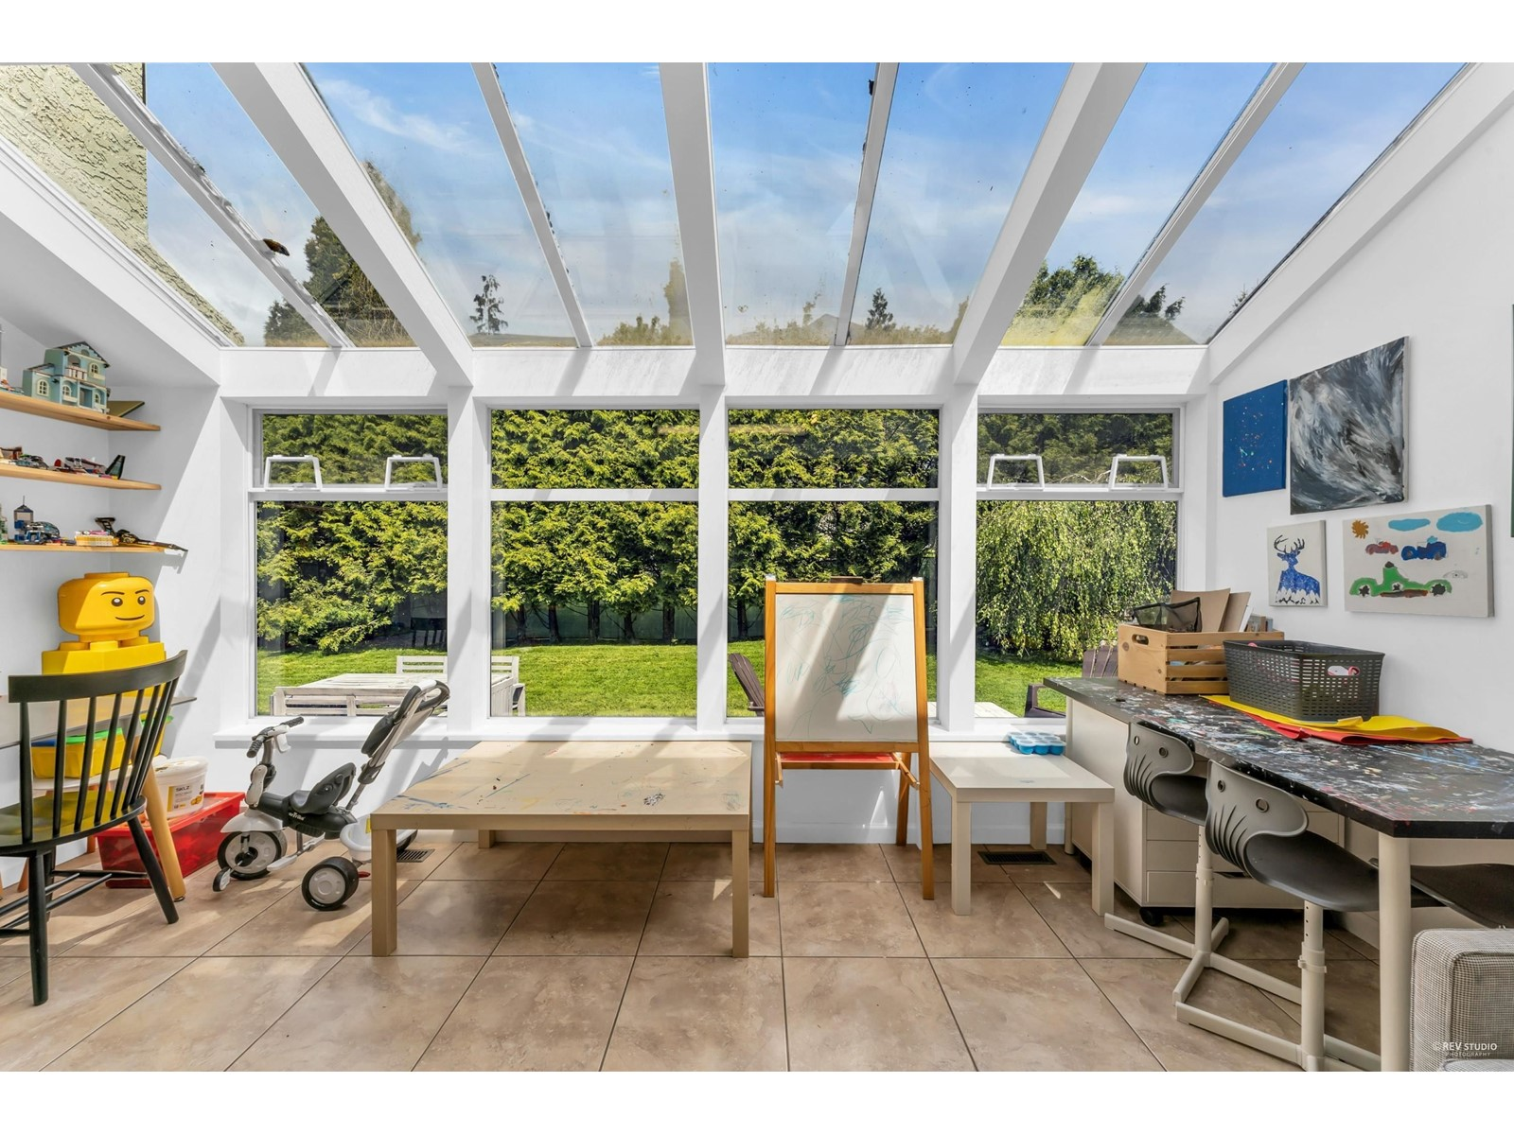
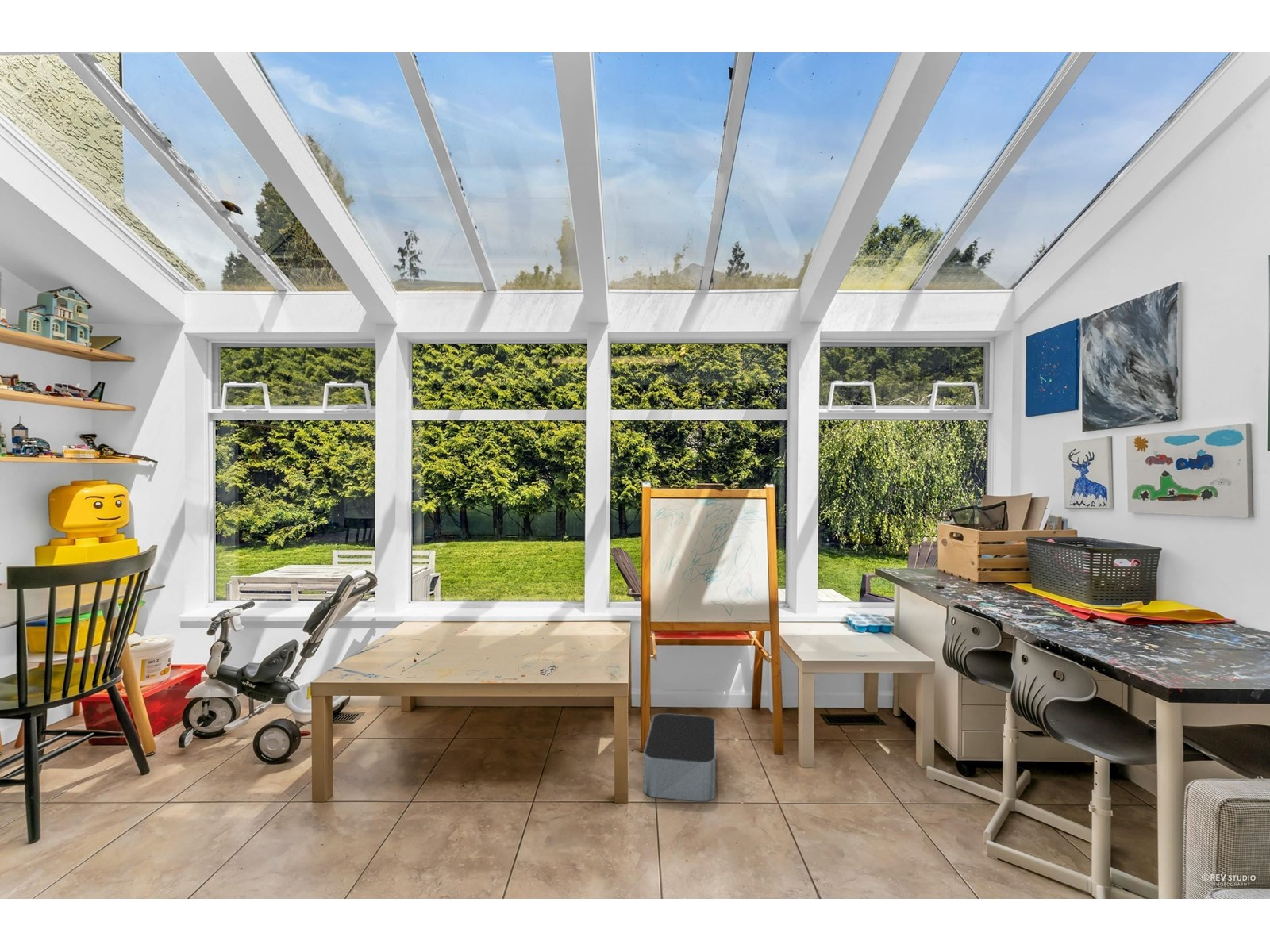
+ storage bin [643,712,716,803]
